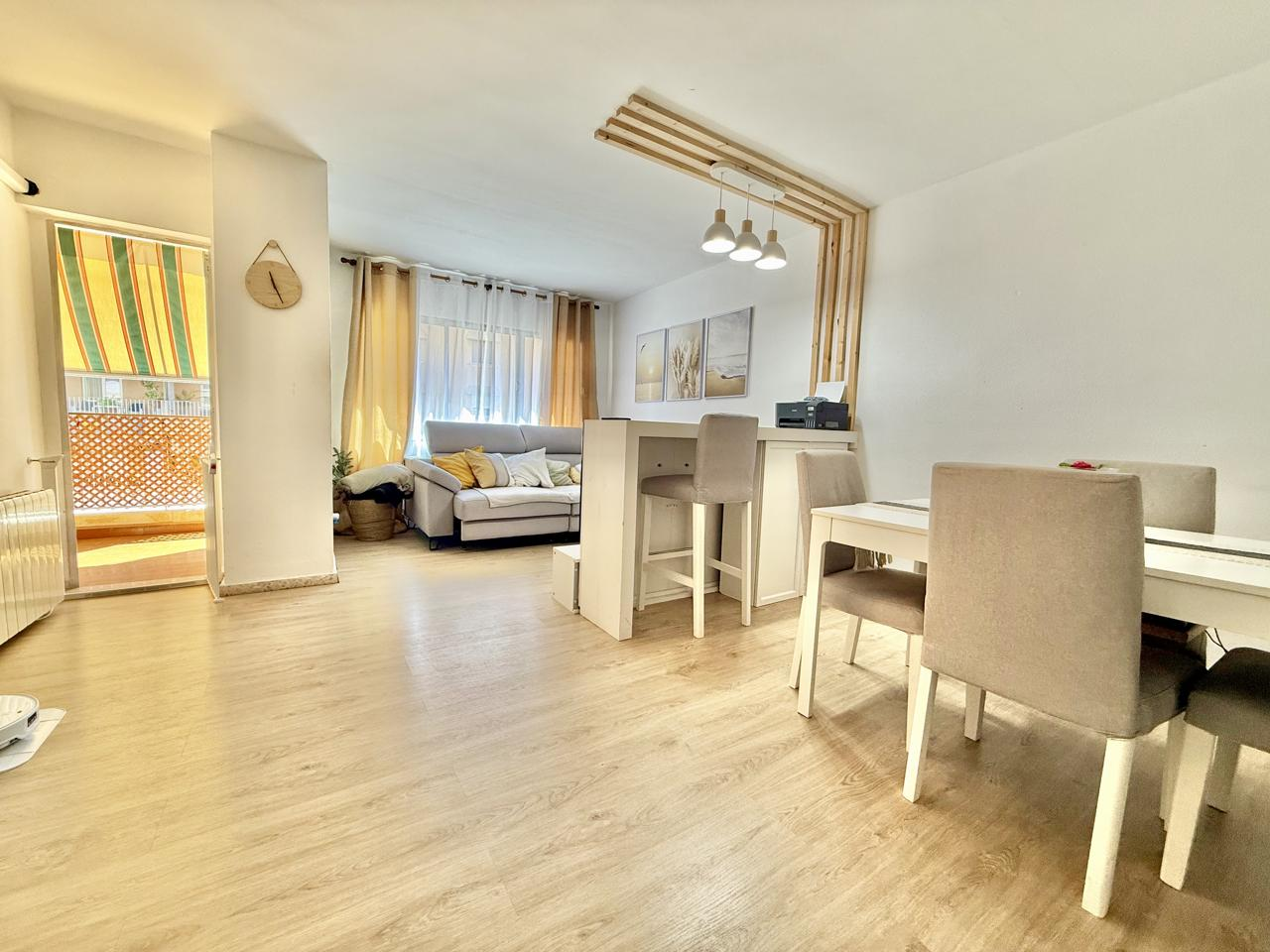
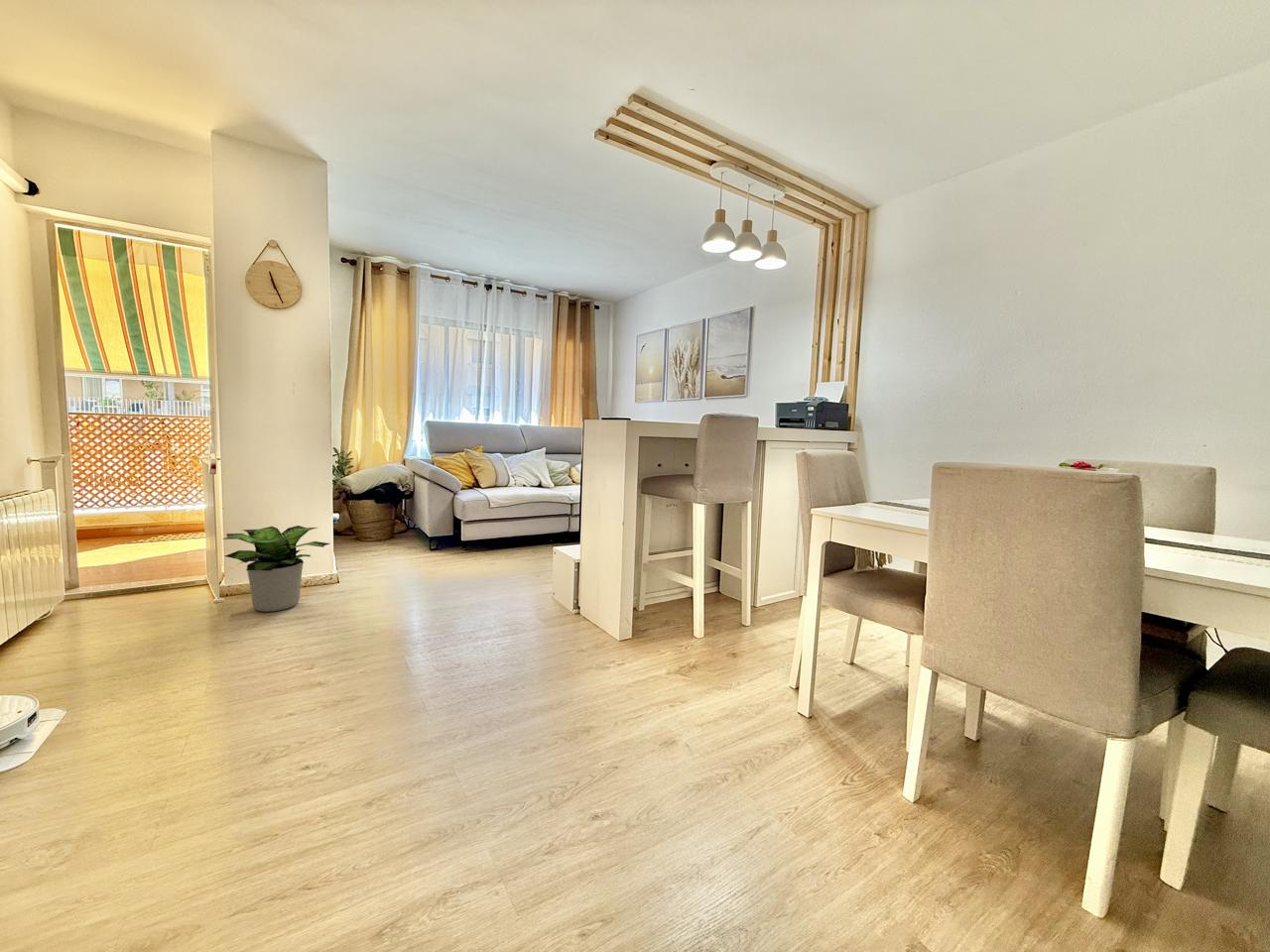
+ potted plant [221,525,331,613]
